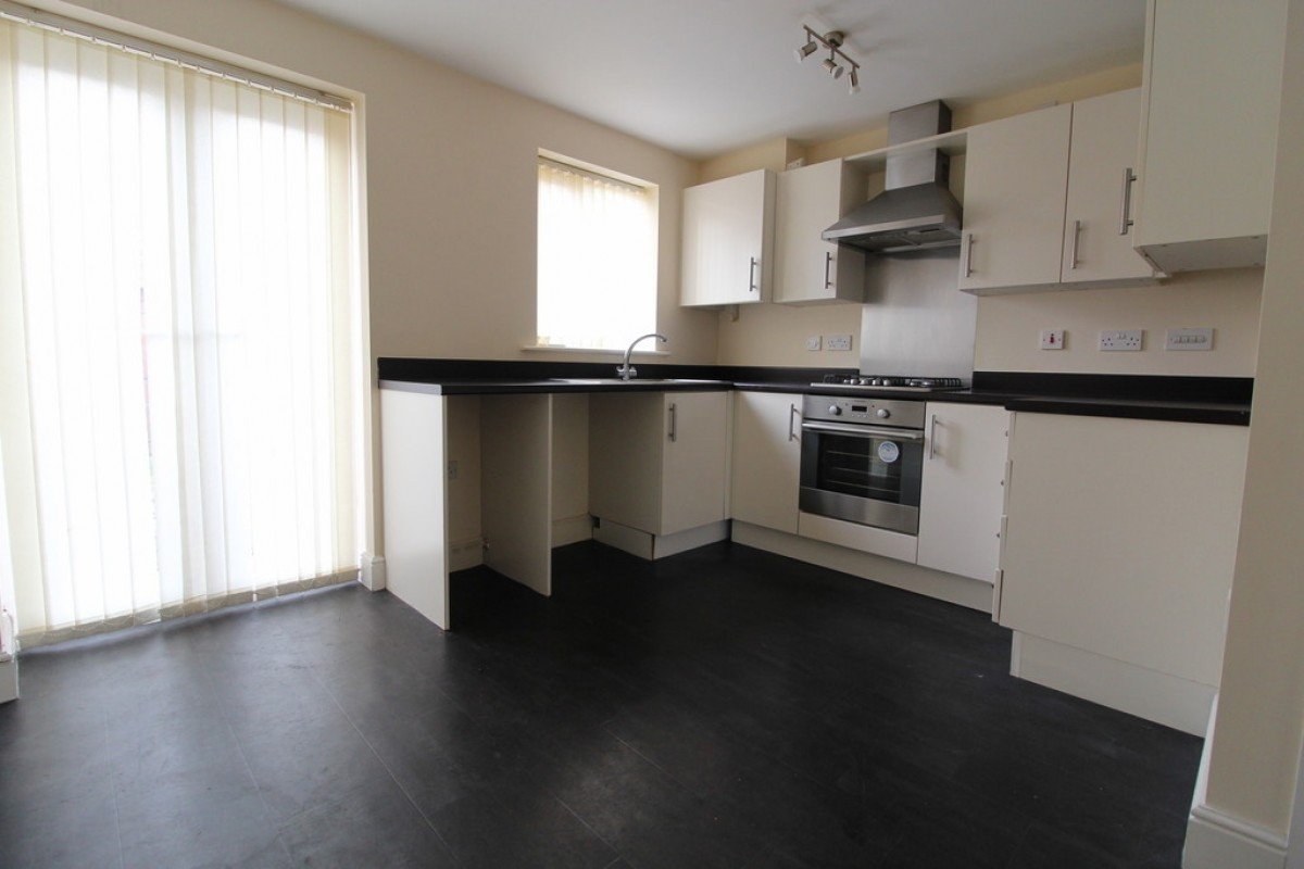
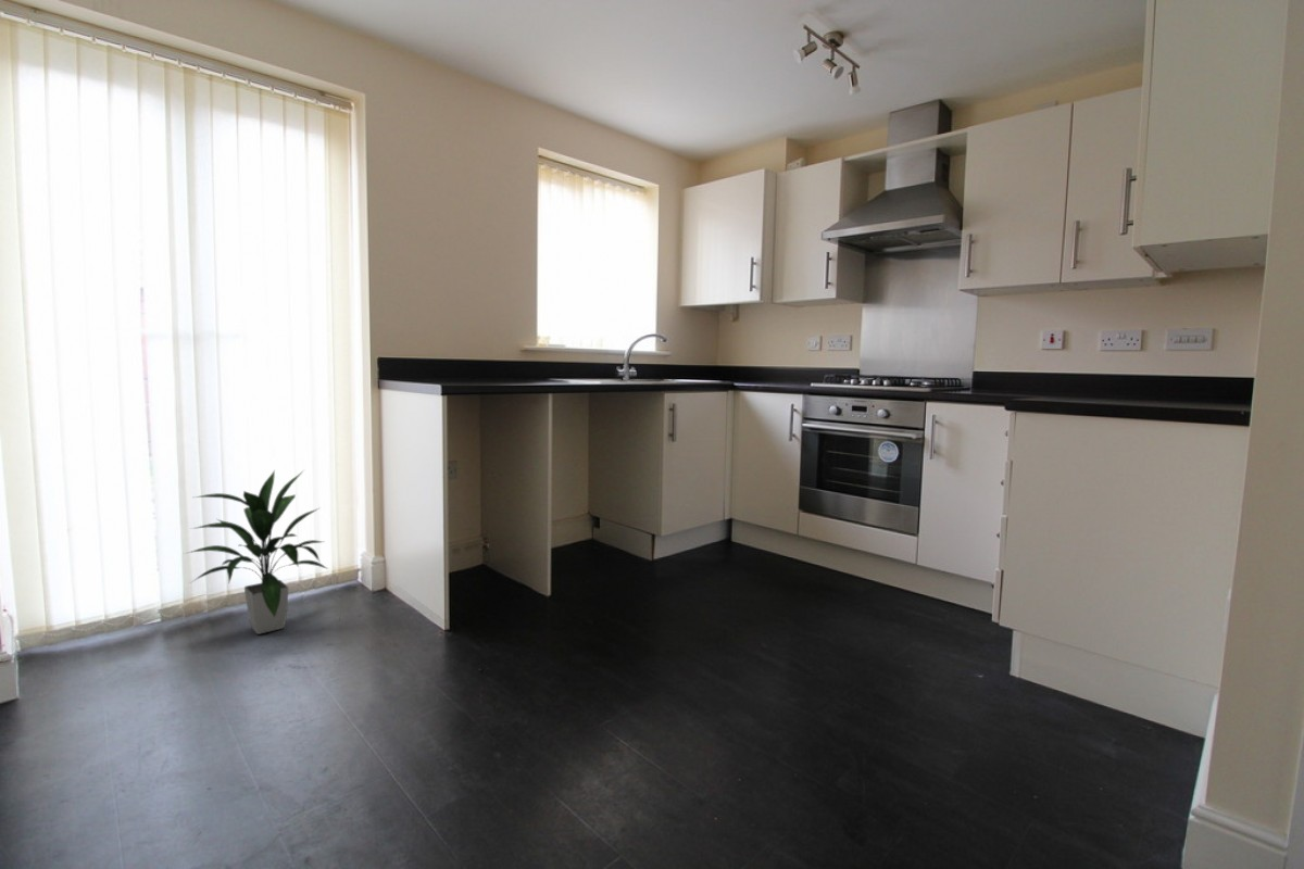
+ indoor plant [184,469,330,635]
